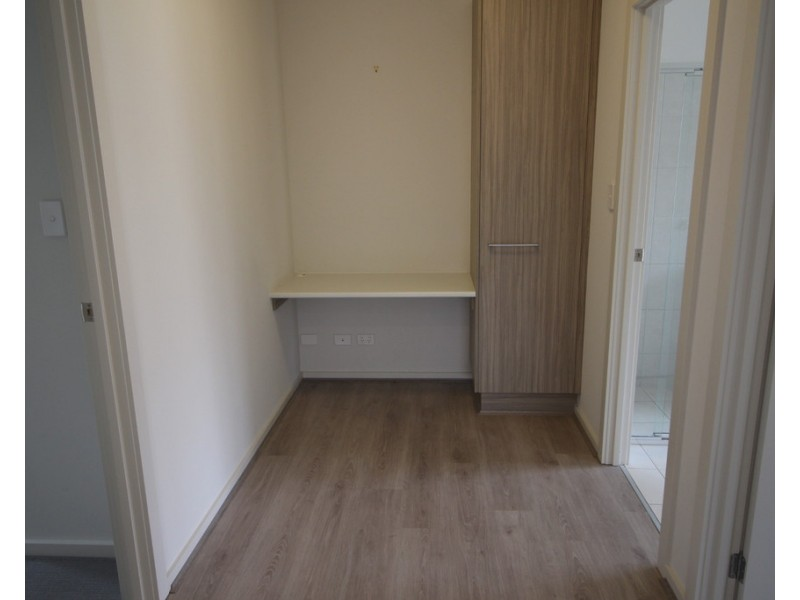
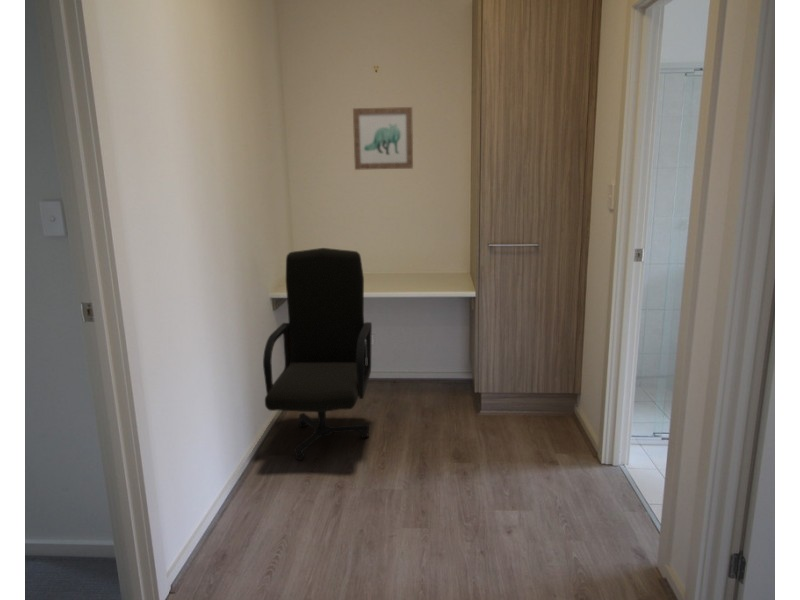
+ wall art [352,106,414,171]
+ chair [262,247,373,461]
